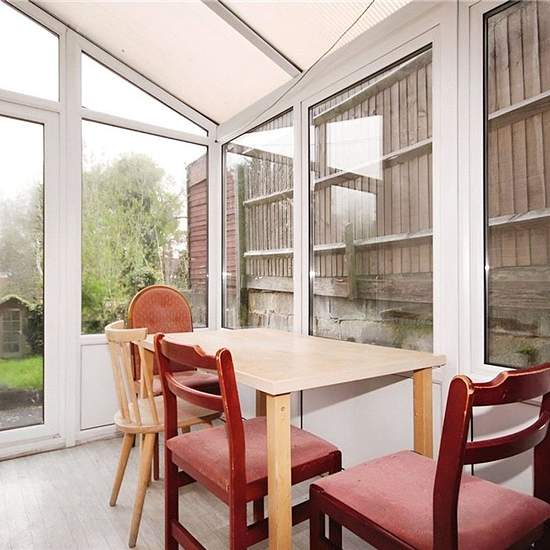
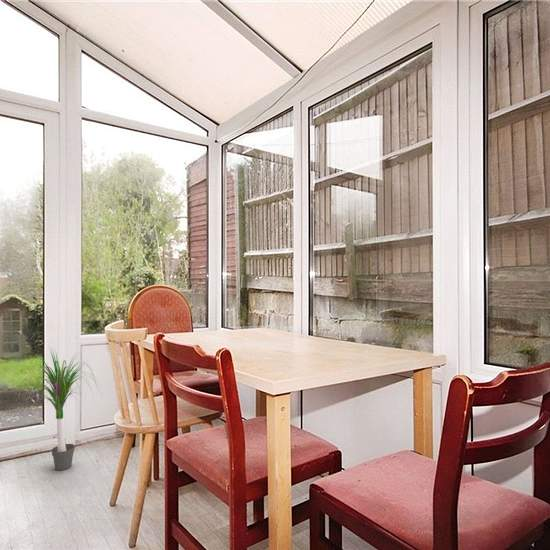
+ potted plant [12,346,103,471]
